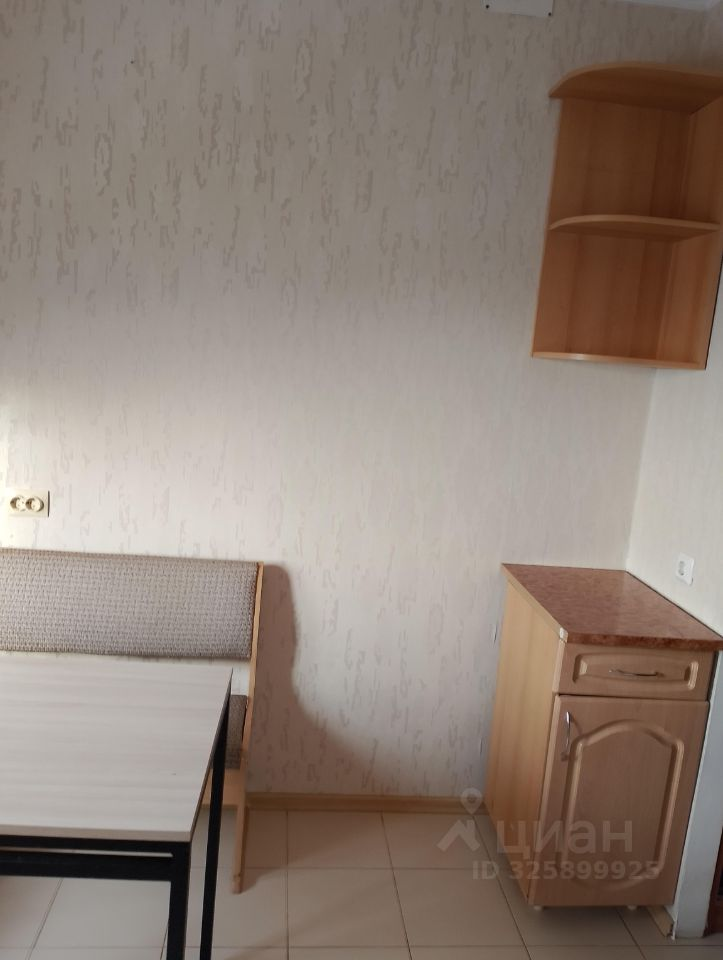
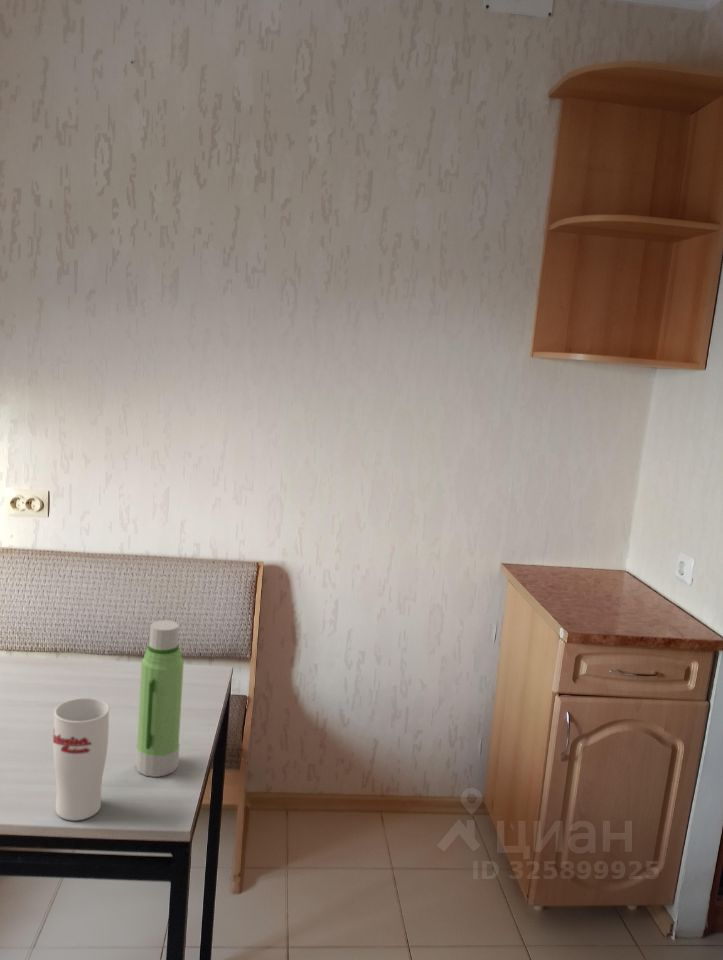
+ water bottle [135,619,185,778]
+ cup [52,697,110,821]
